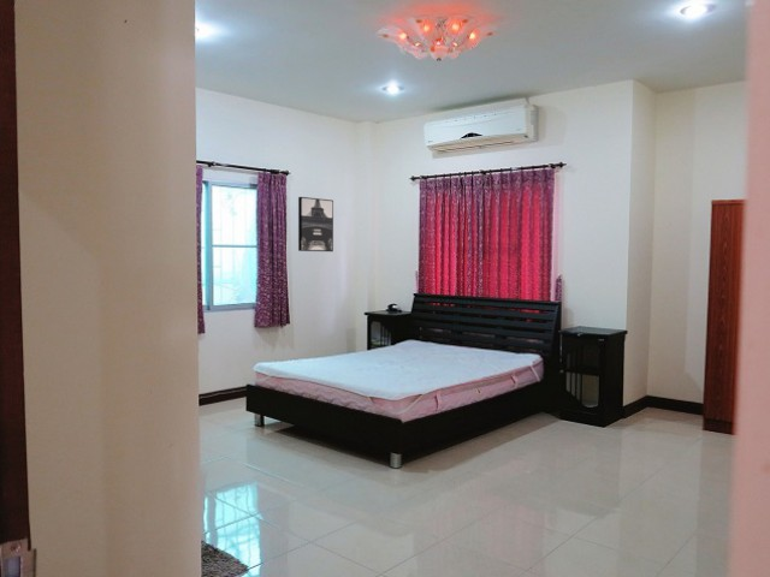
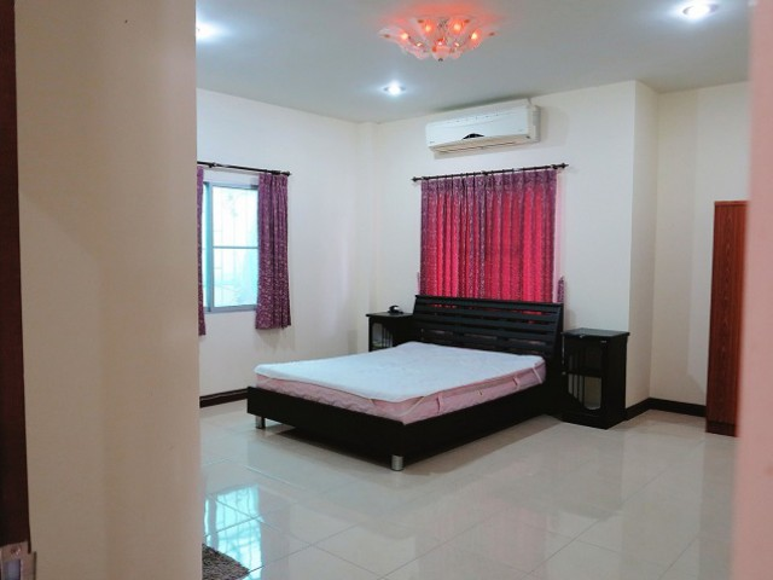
- wall art [297,196,334,252]
